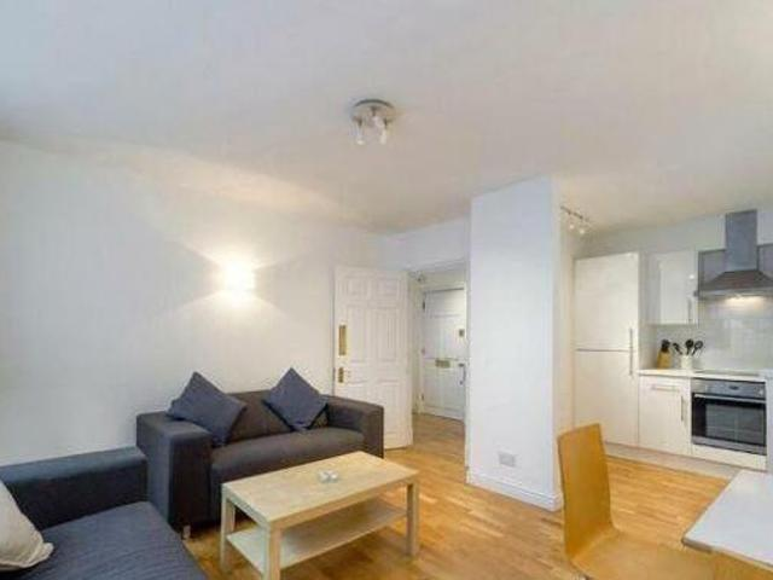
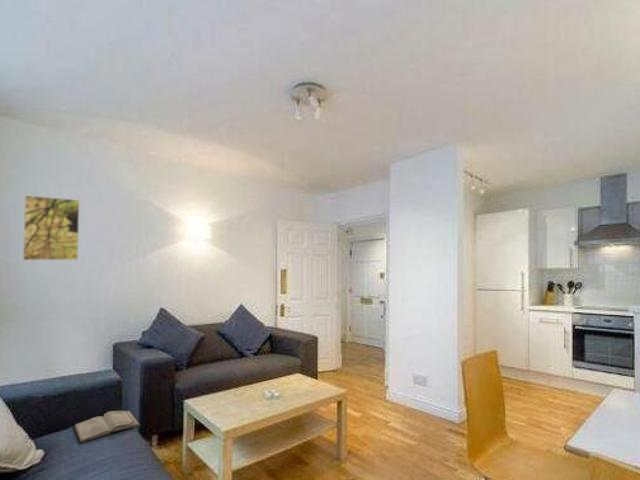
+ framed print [22,194,81,261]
+ diary [73,410,142,444]
